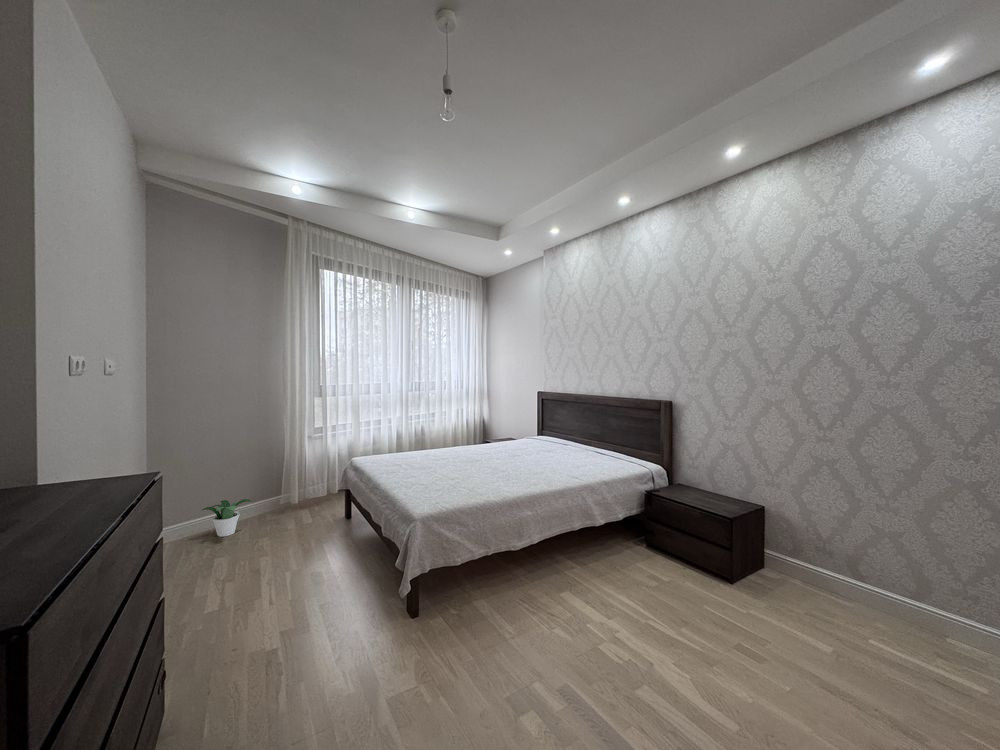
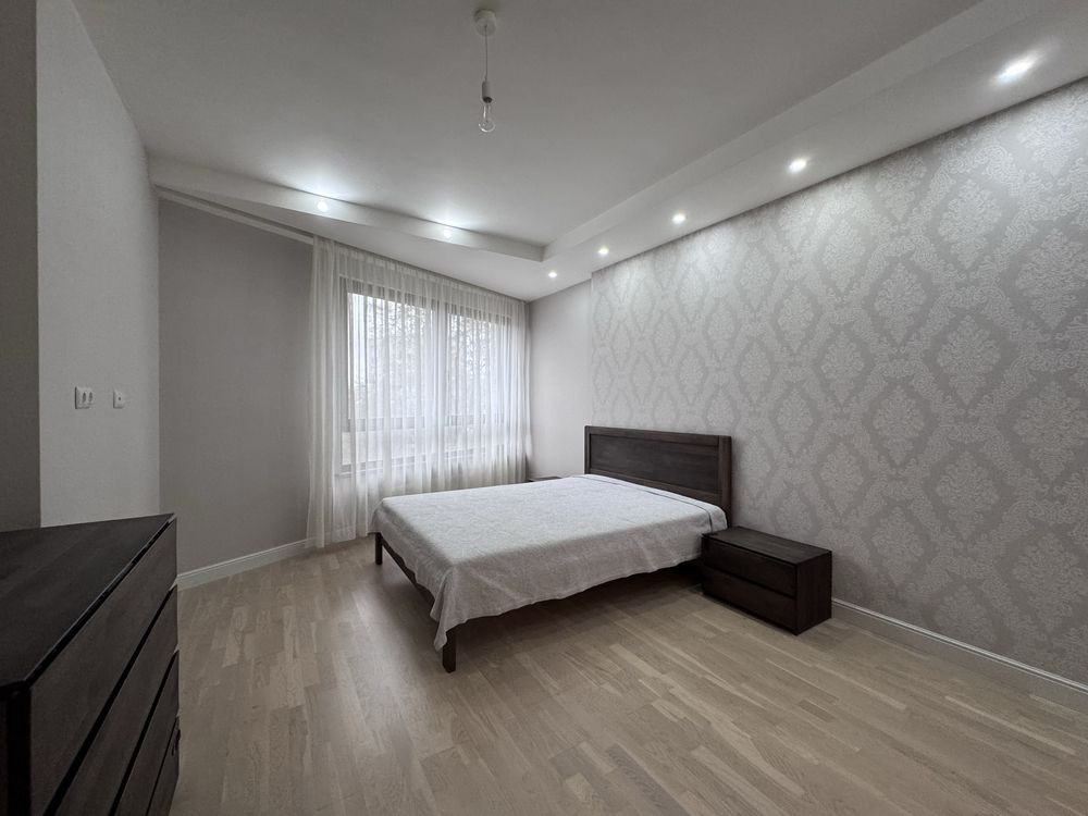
- potted plant [201,498,252,538]
